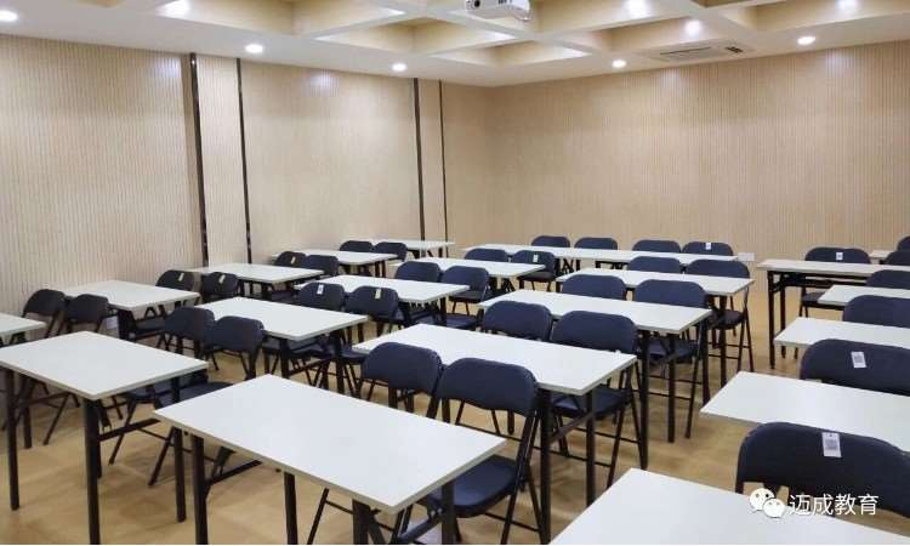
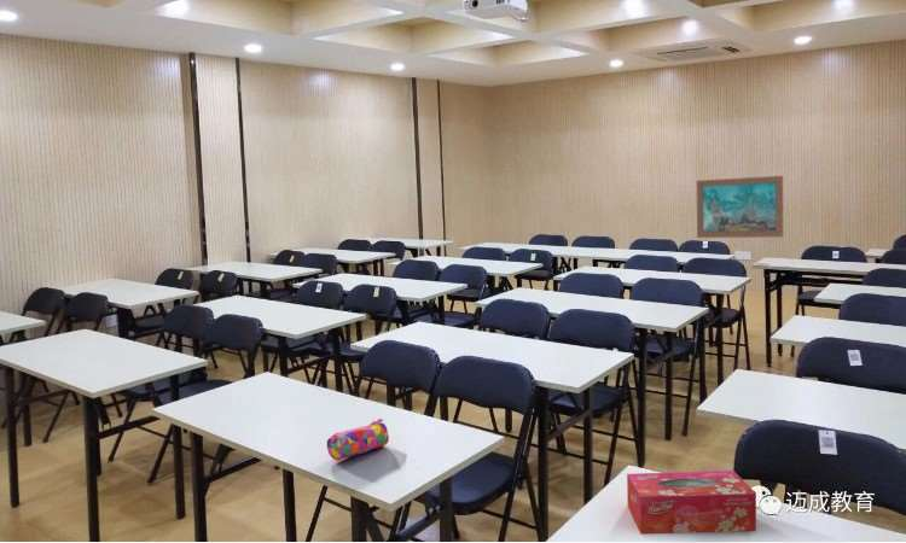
+ wall art [696,175,784,239]
+ tissue box [626,469,757,536]
+ pencil case [326,418,390,462]
